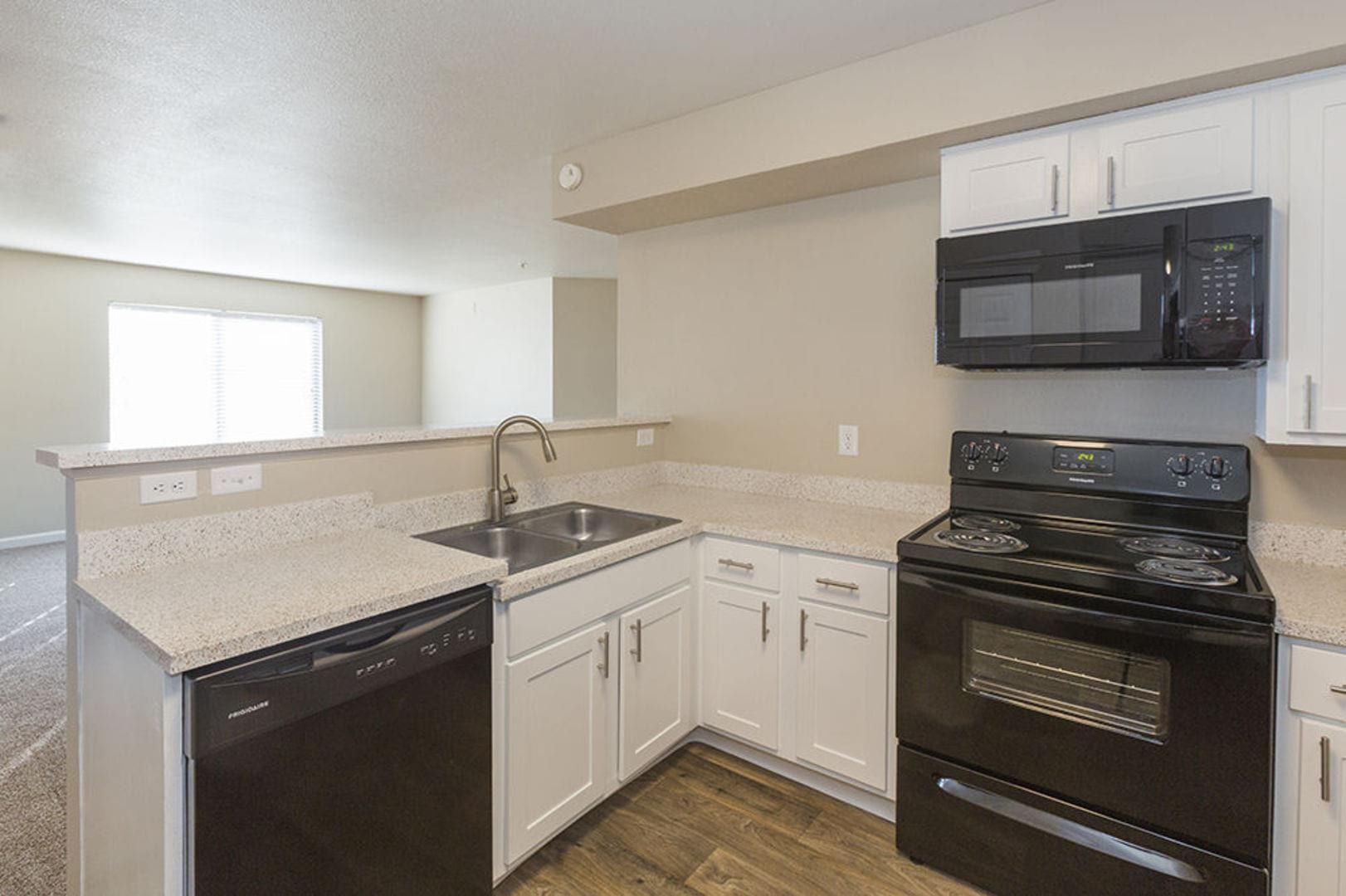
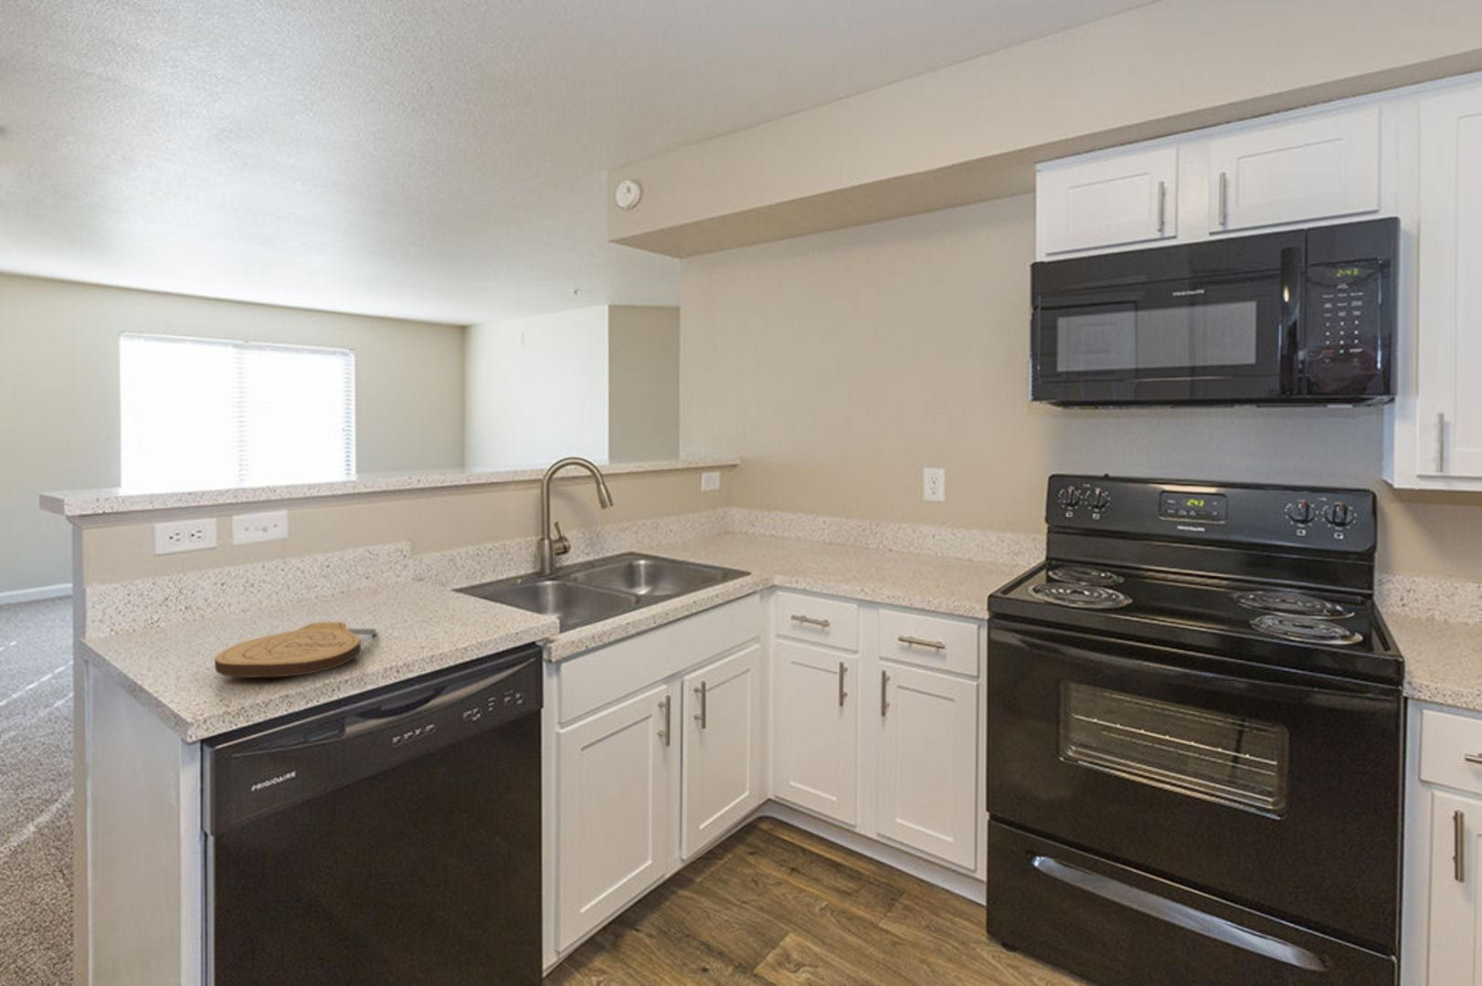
+ key chain [214,621,378,678]
